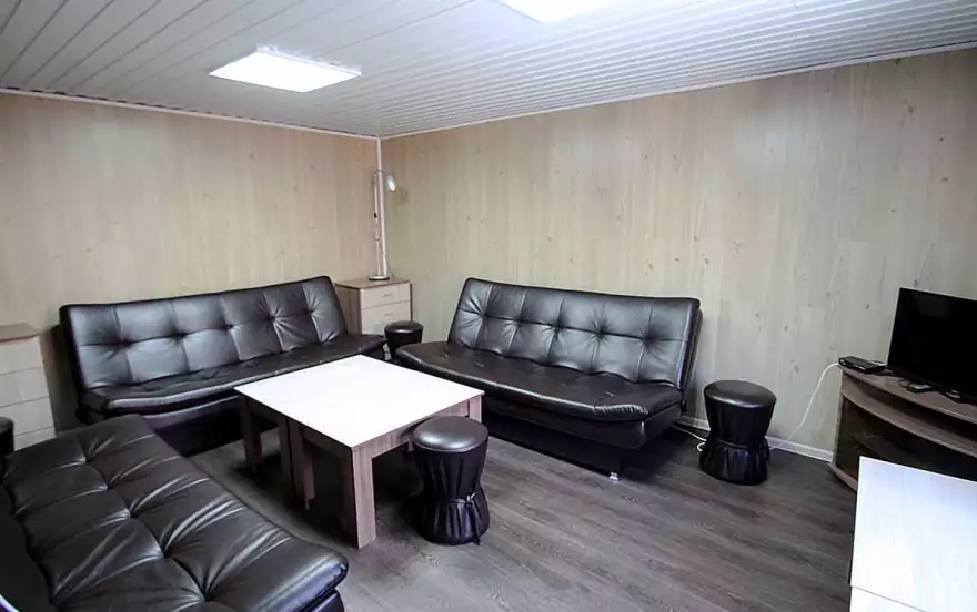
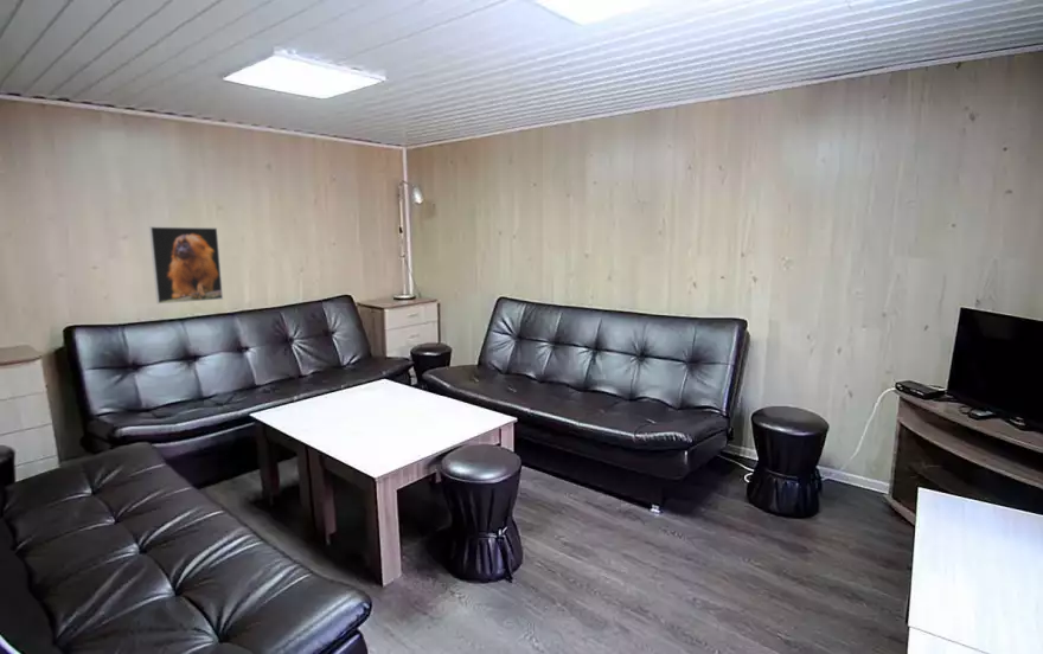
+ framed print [148,225,224,304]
